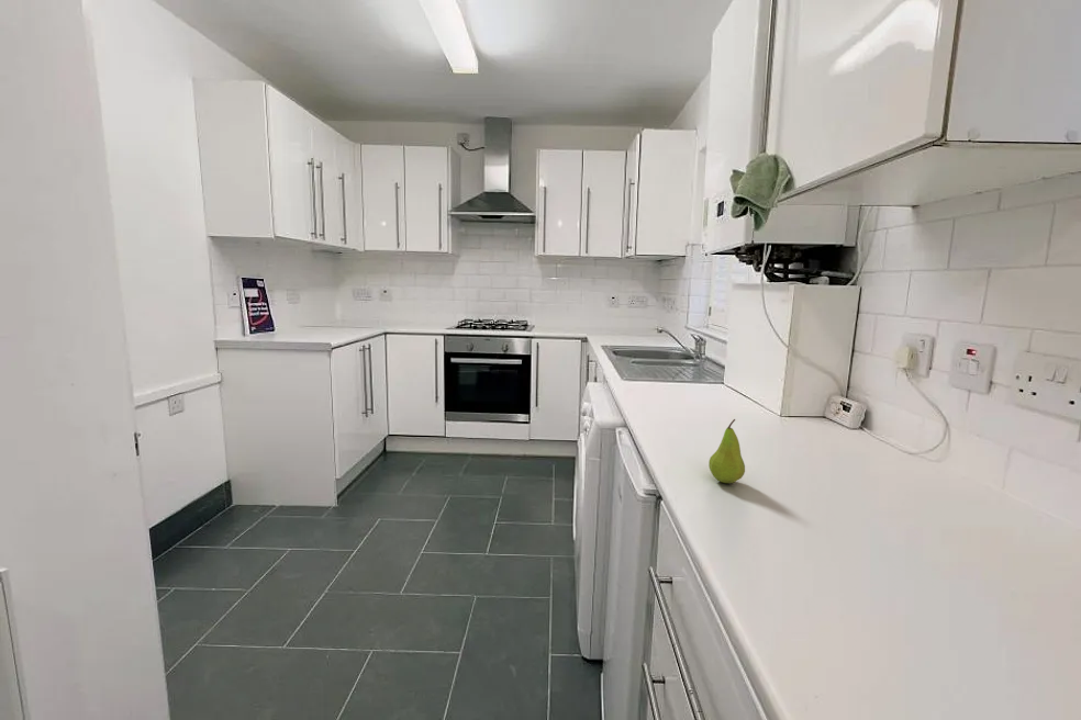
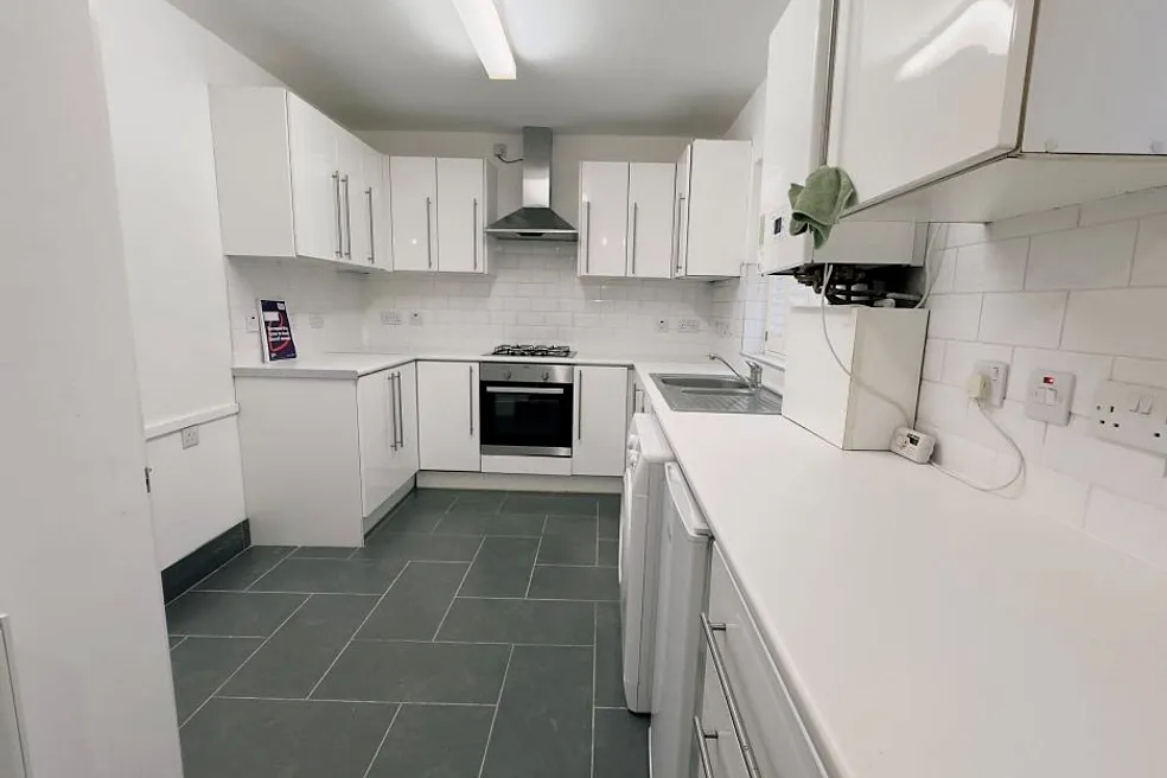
- fruit [707,418,746,484]
